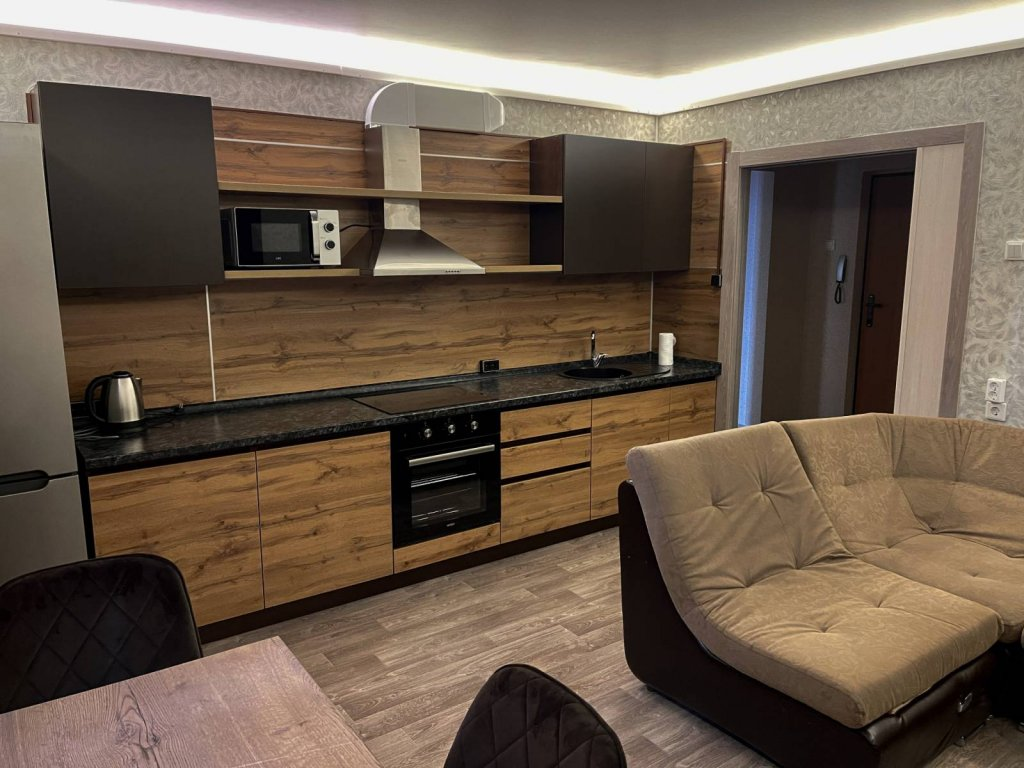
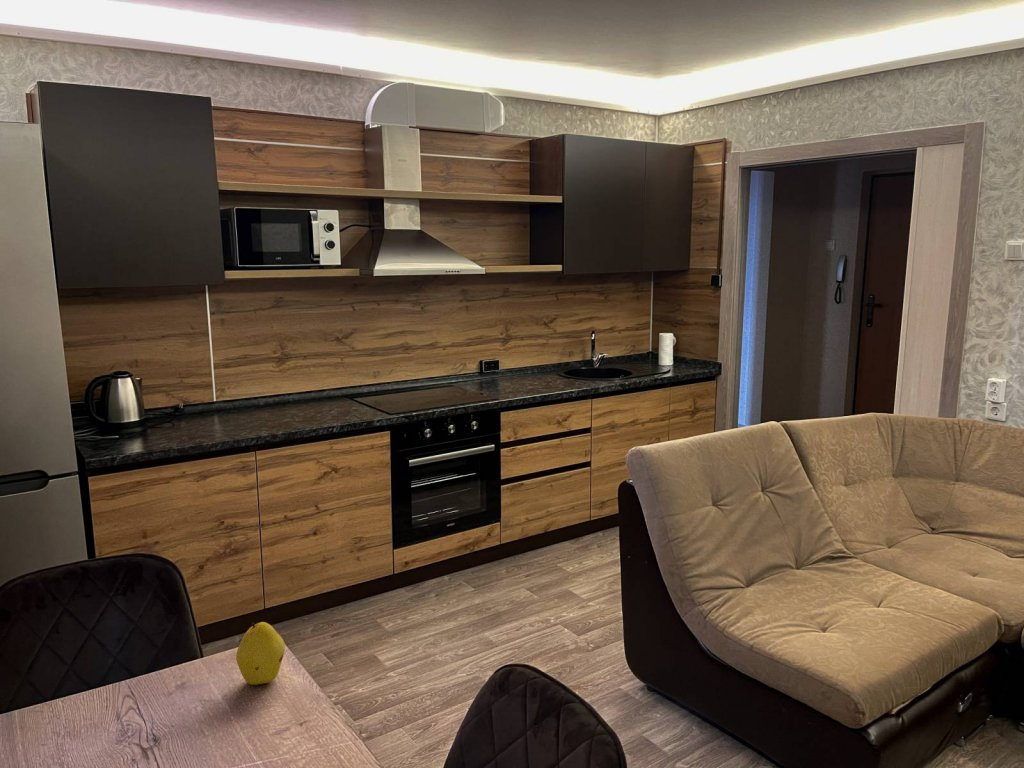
+ fruit [235,621,286,686]
